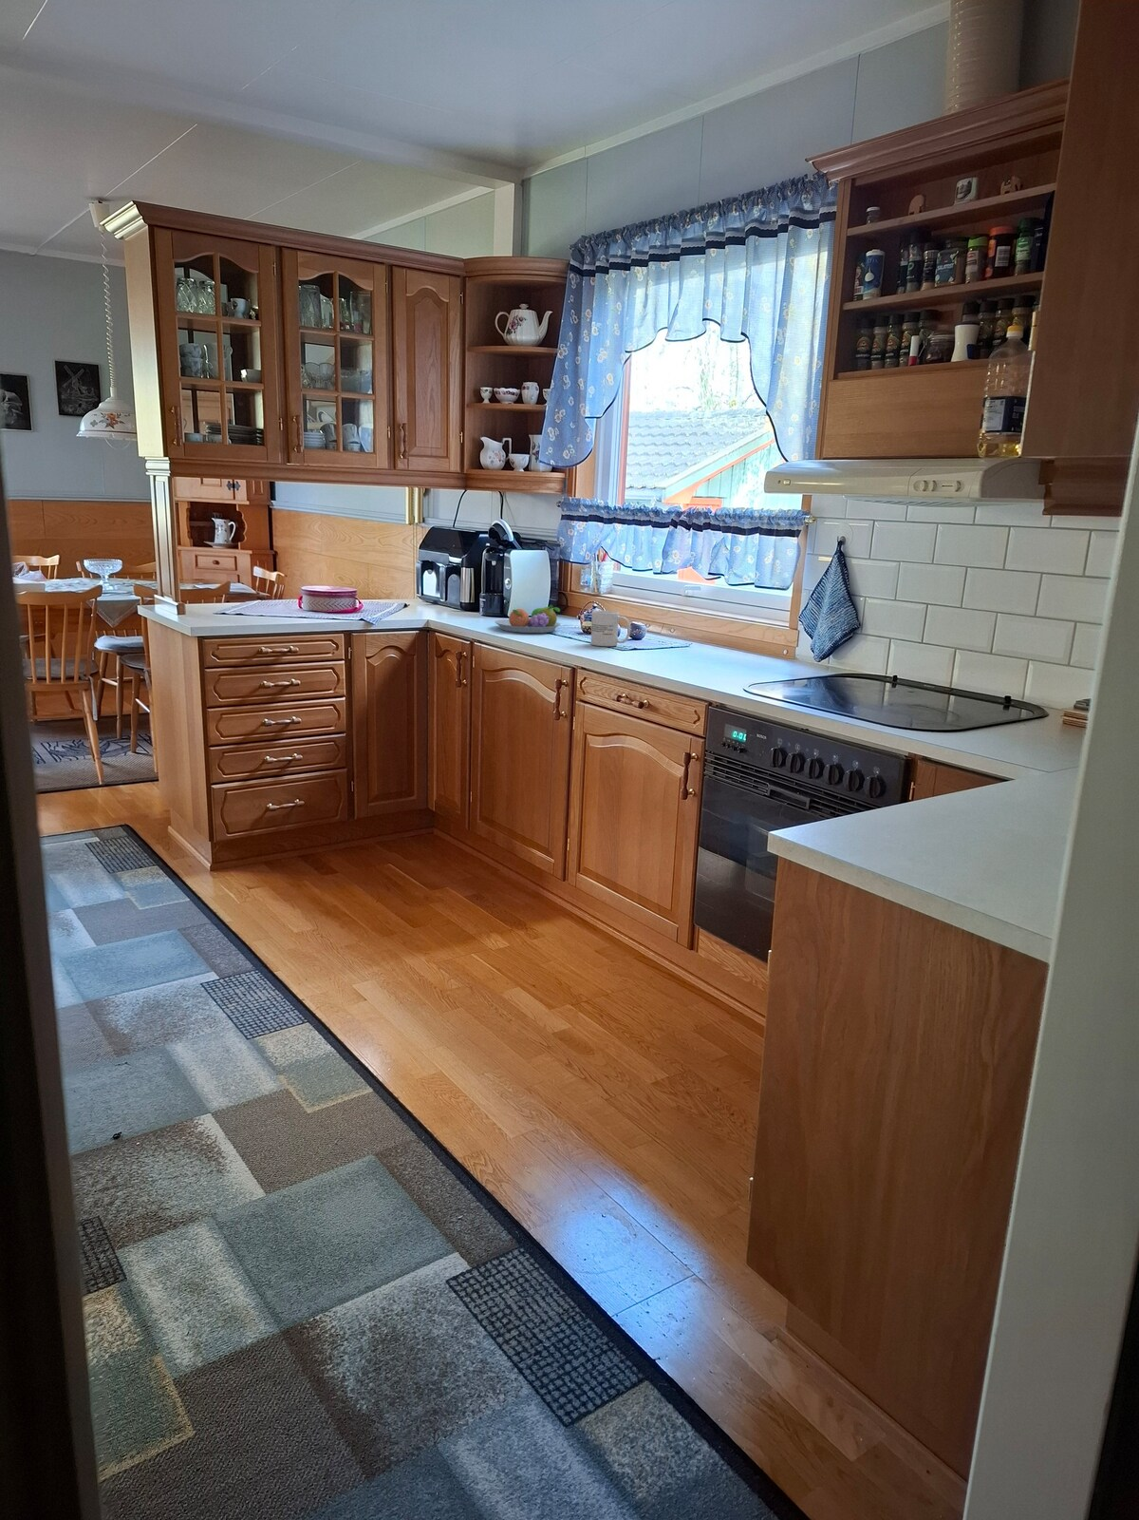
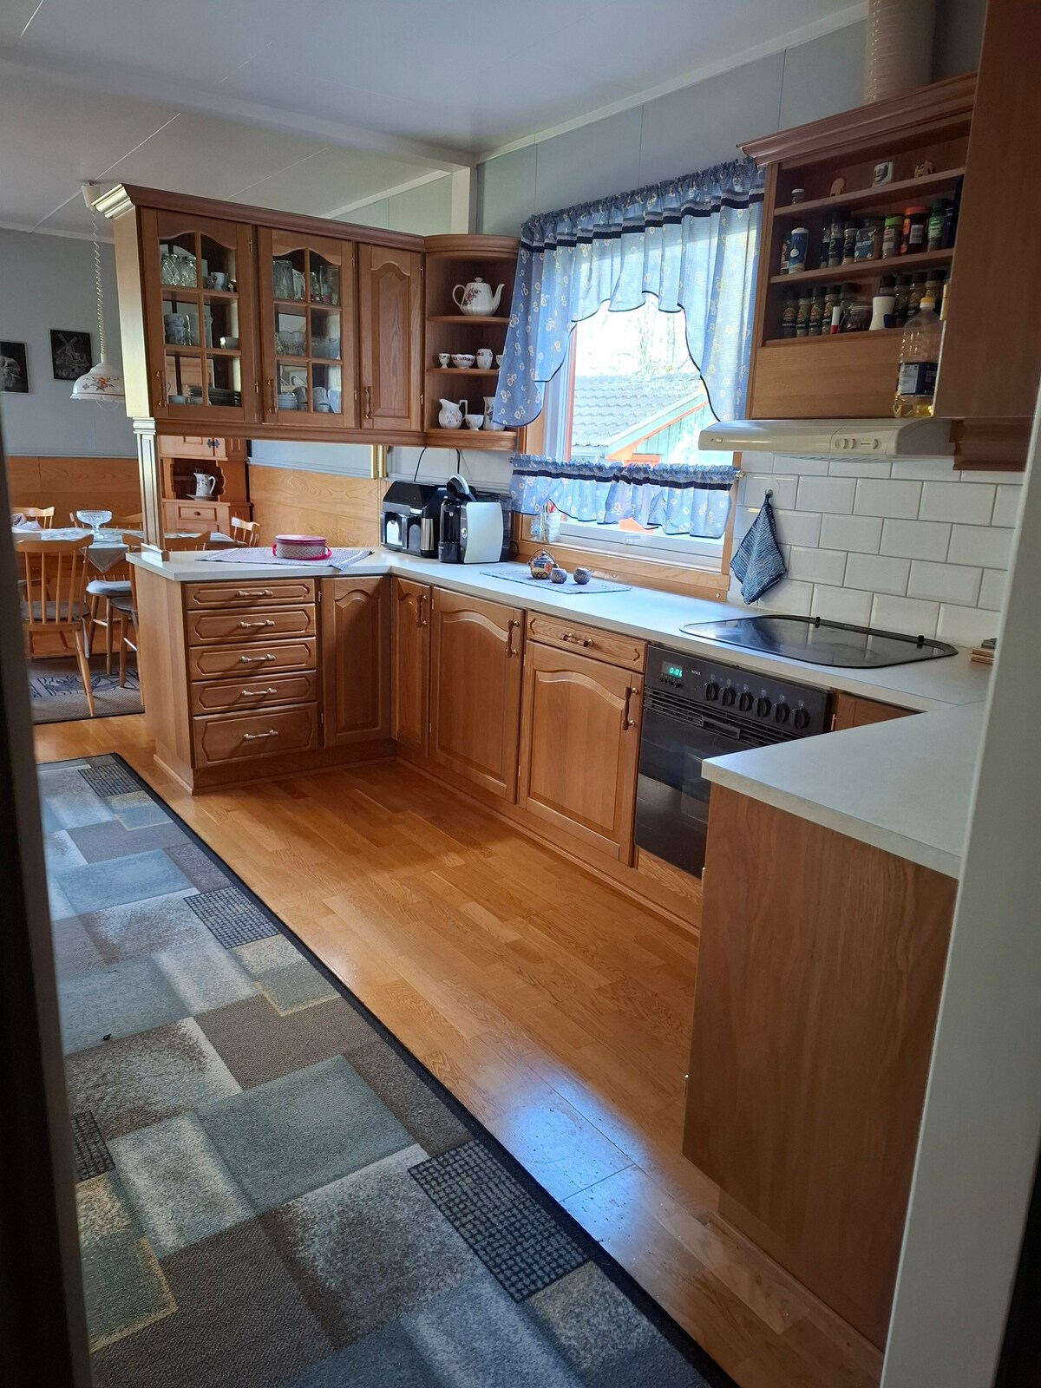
- fruit bowl [494,604,561,633]
- mug [590,610,632,647]
